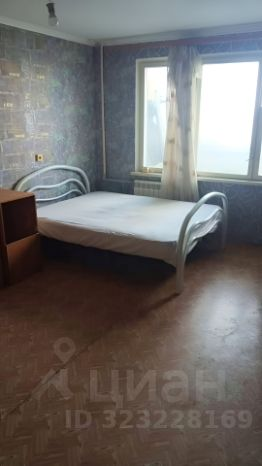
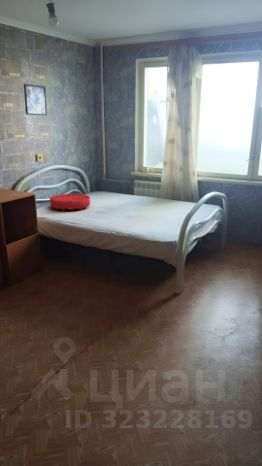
+ cushion [49,193,91,212]
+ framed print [23,83,48,116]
